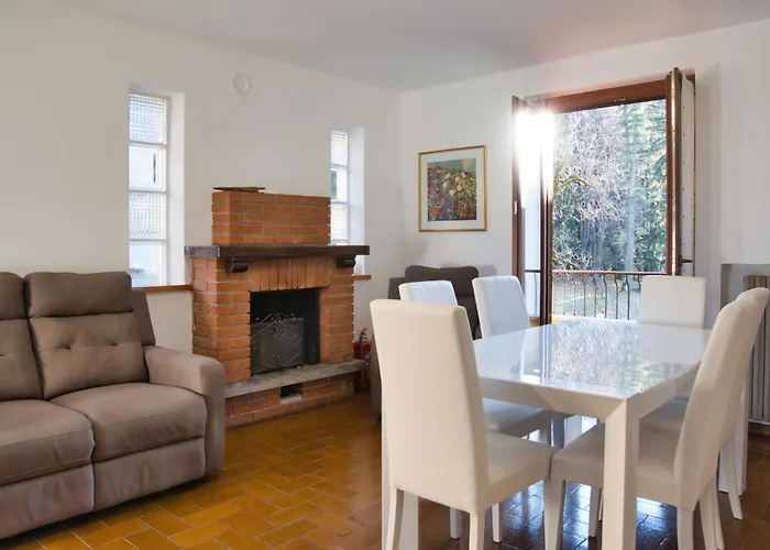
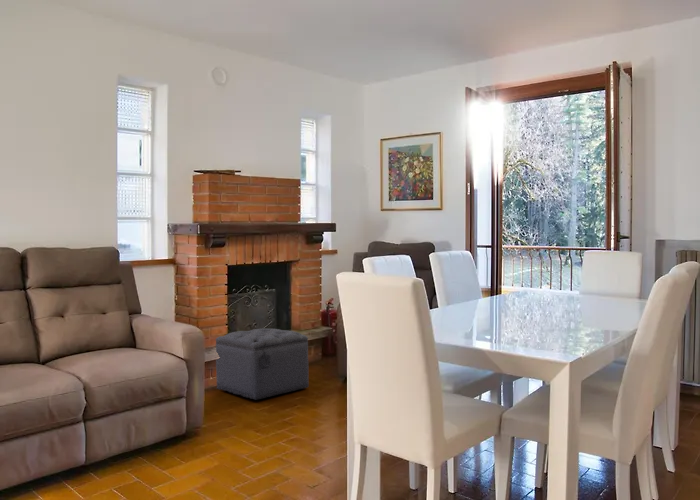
+ ottoman [215,327,310,401]
